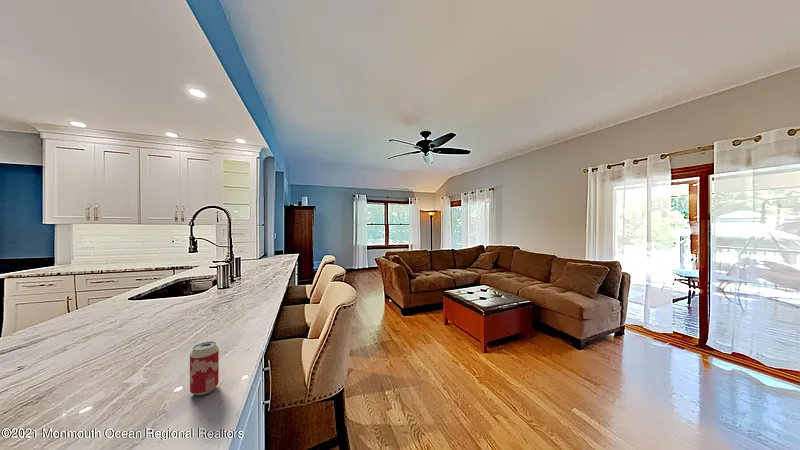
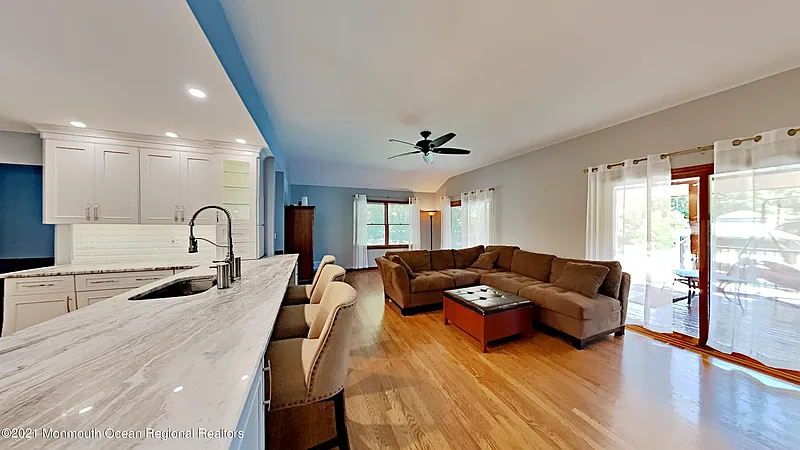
- beverage can [189,341,220,396]
